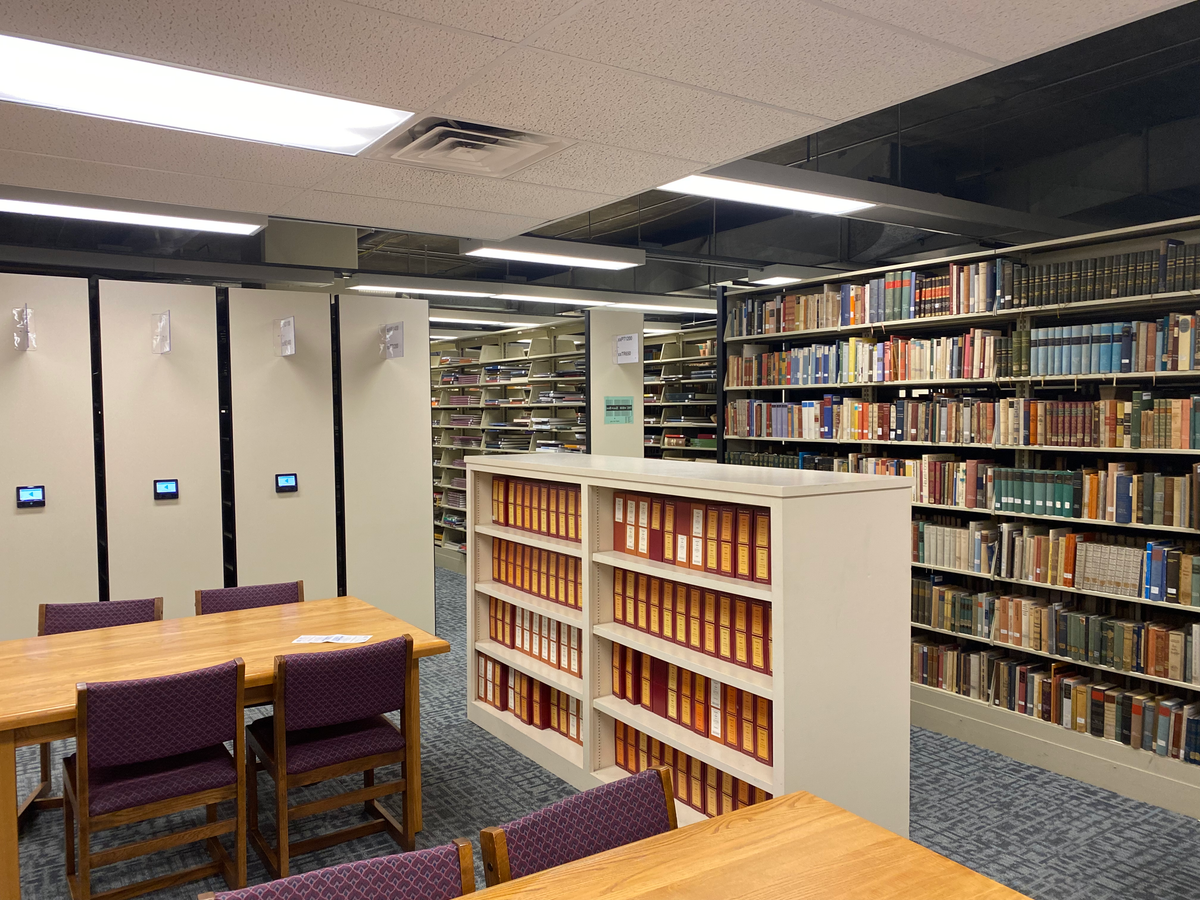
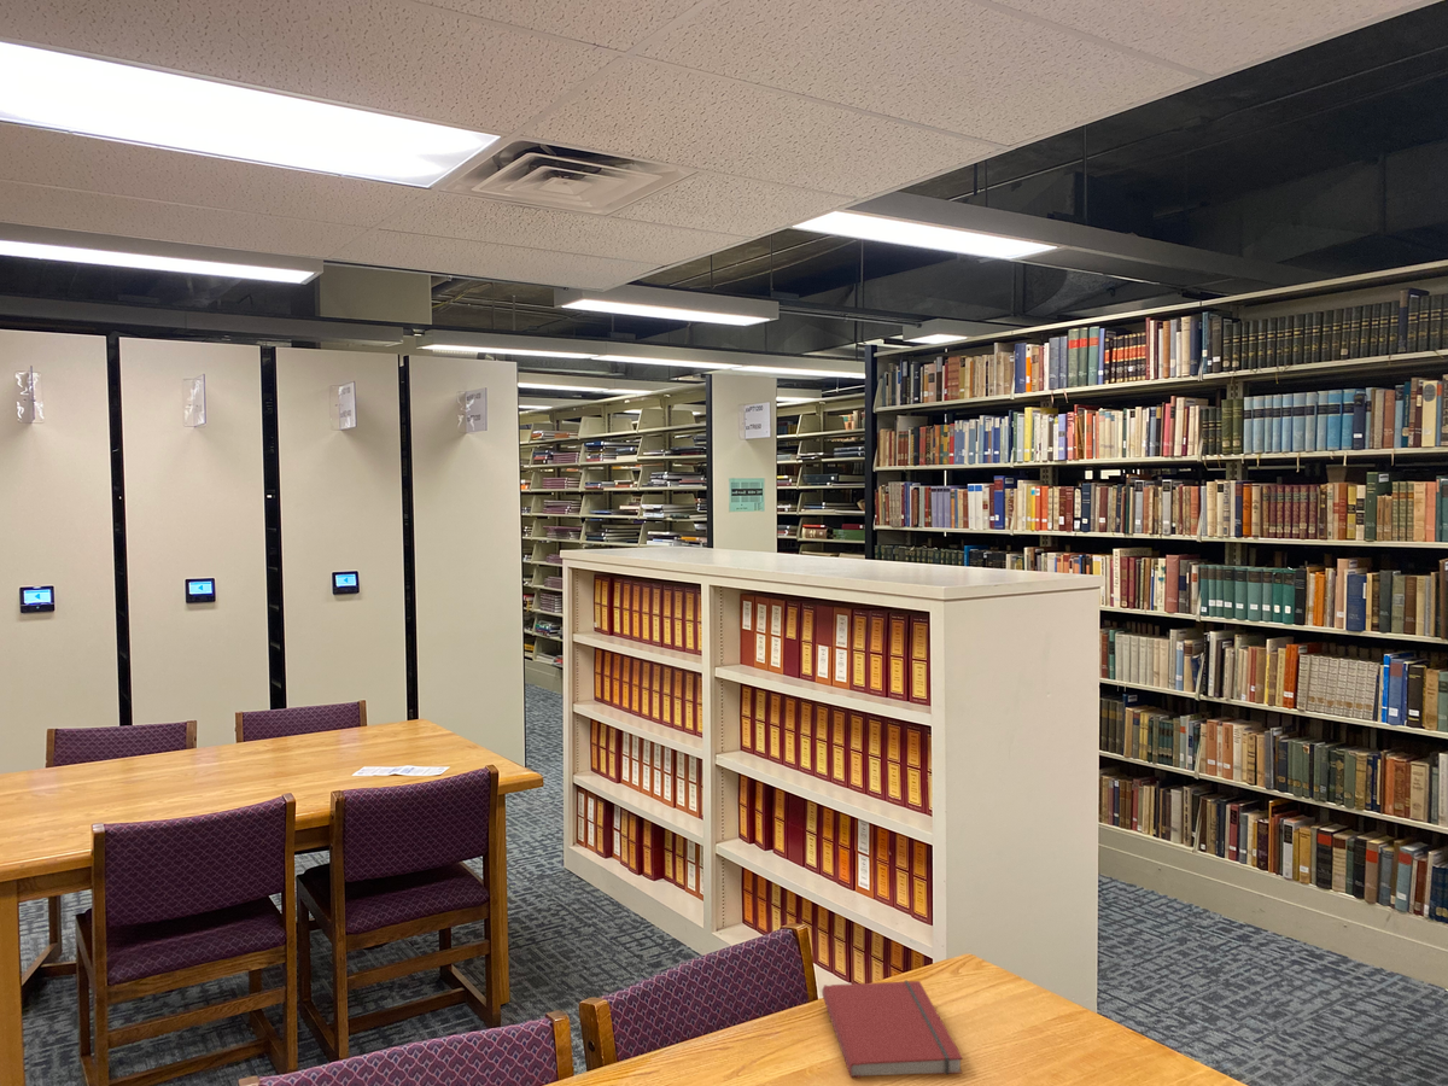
+ book [821,980,964,1079]
